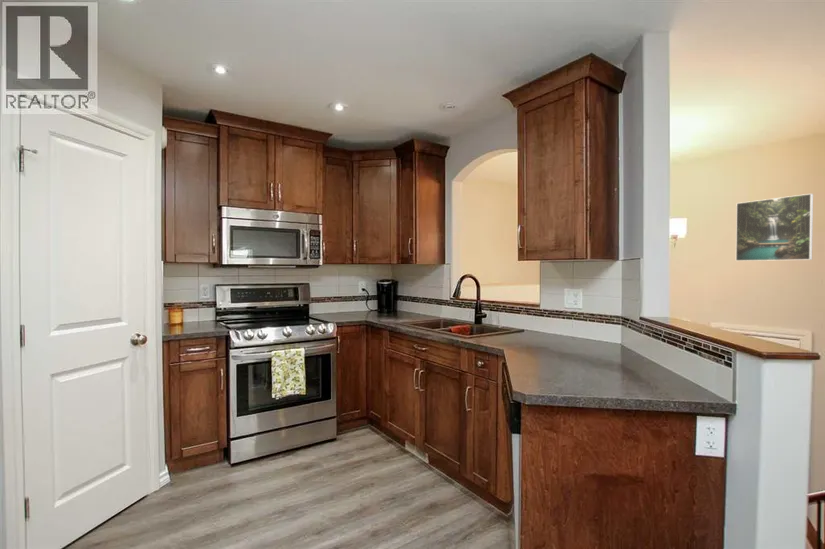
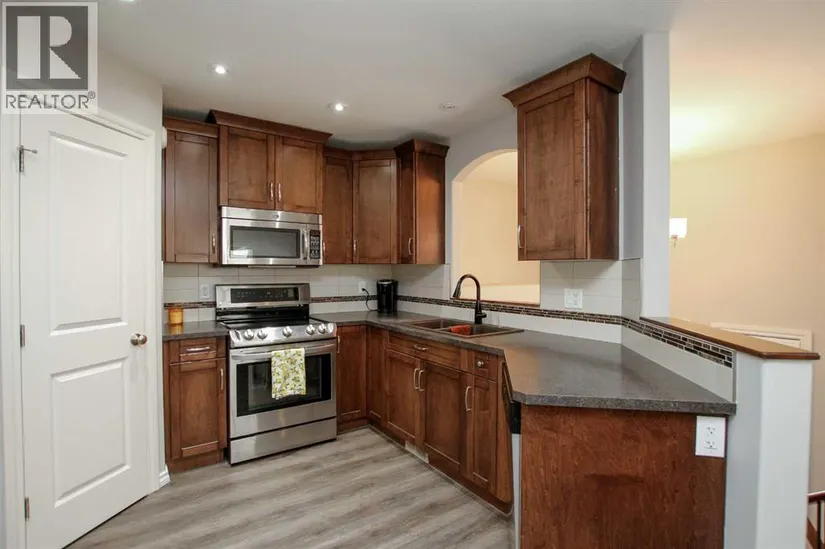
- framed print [735,193,814,262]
